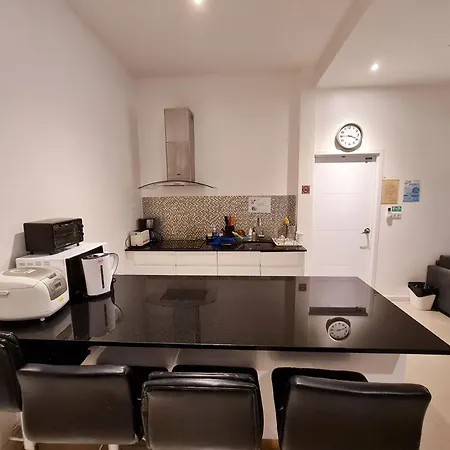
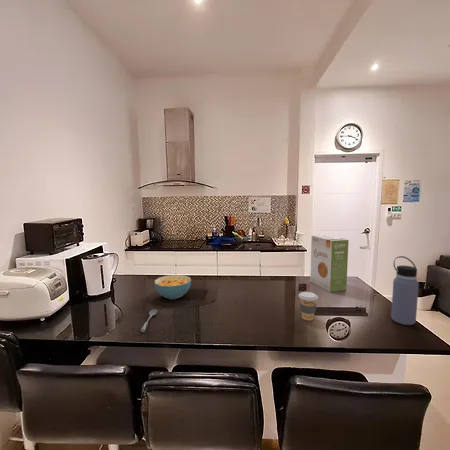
+ food box [309,234,350,293]
+ water bottle [390,255,420,326]
+ cereal bowl [154,274,192,300]
+ soupspoon [140,308,158,333]
+ coffee cup [298,291,319,322]
